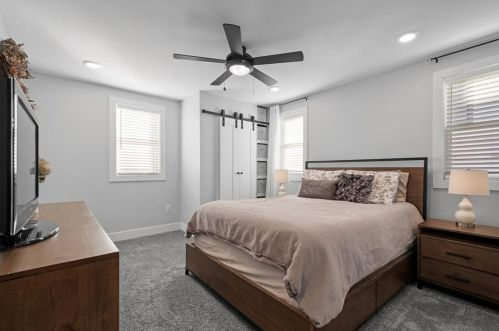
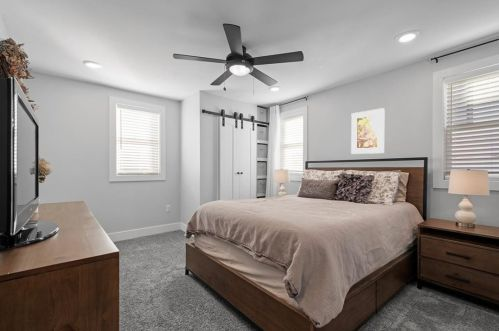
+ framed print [350,107,386,155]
